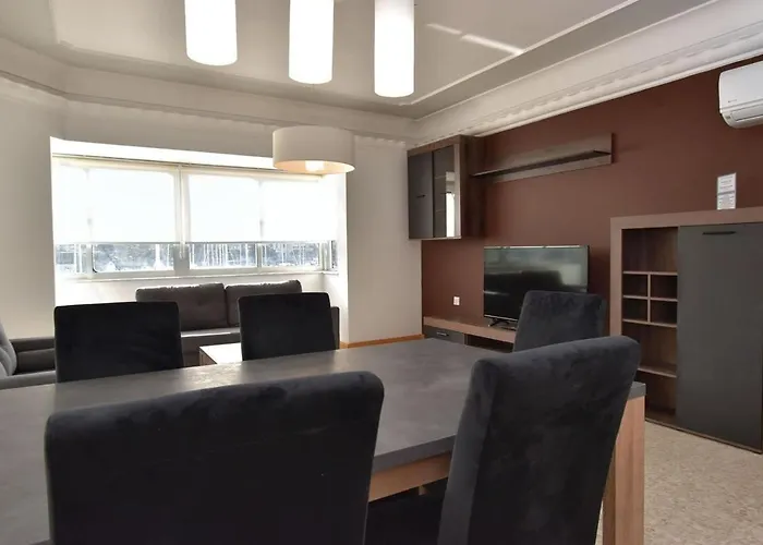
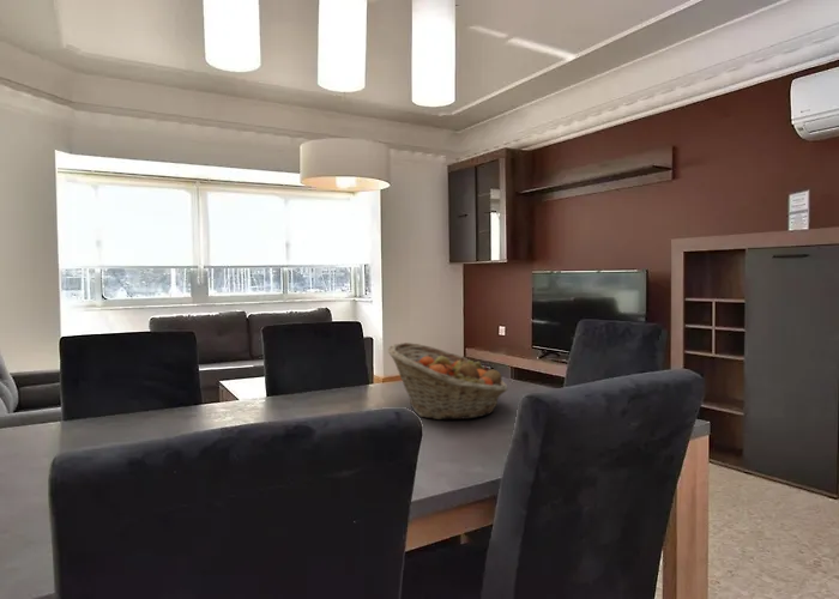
+ fruit basket [387,341,508,420]
